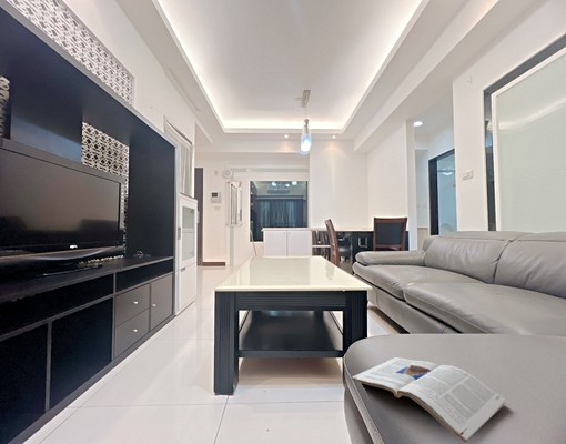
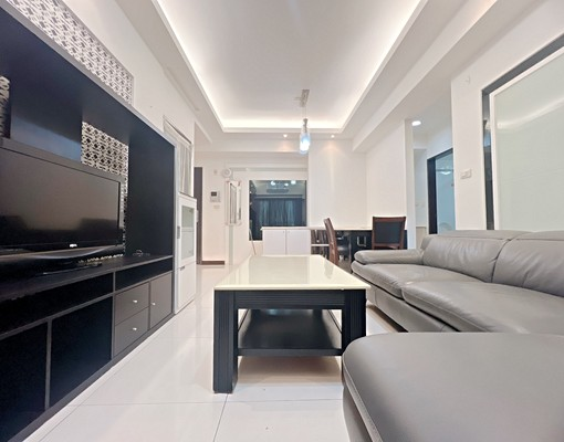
- magazine [351,356,507,444]
